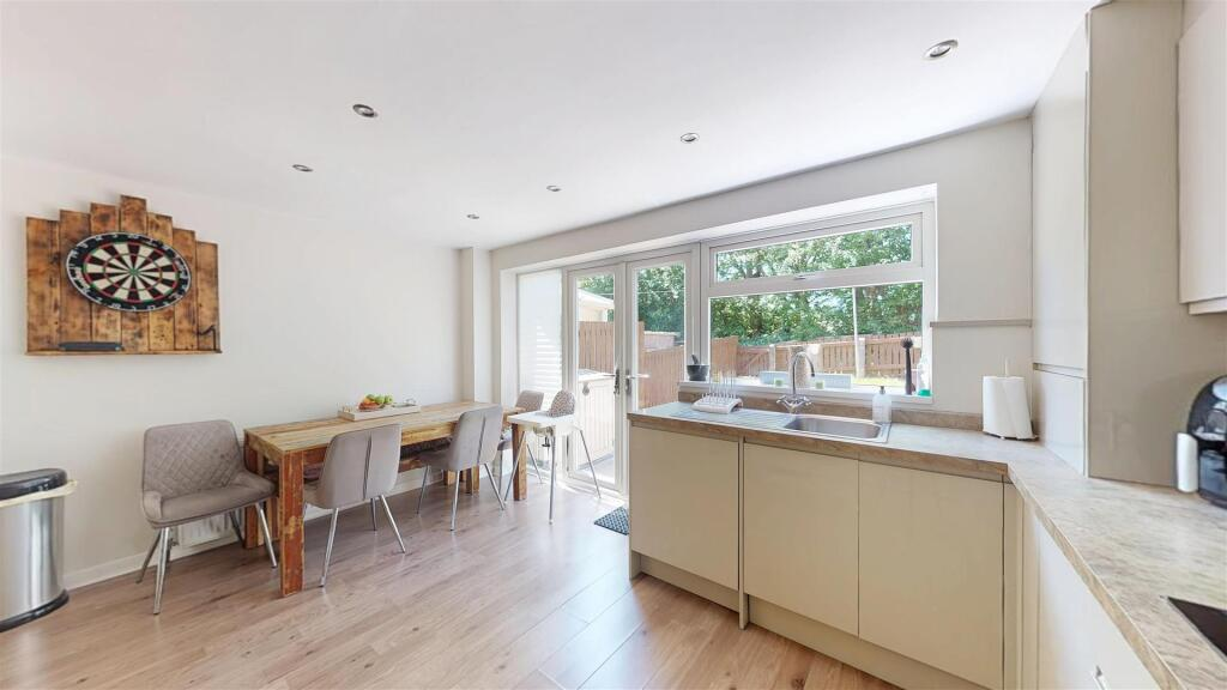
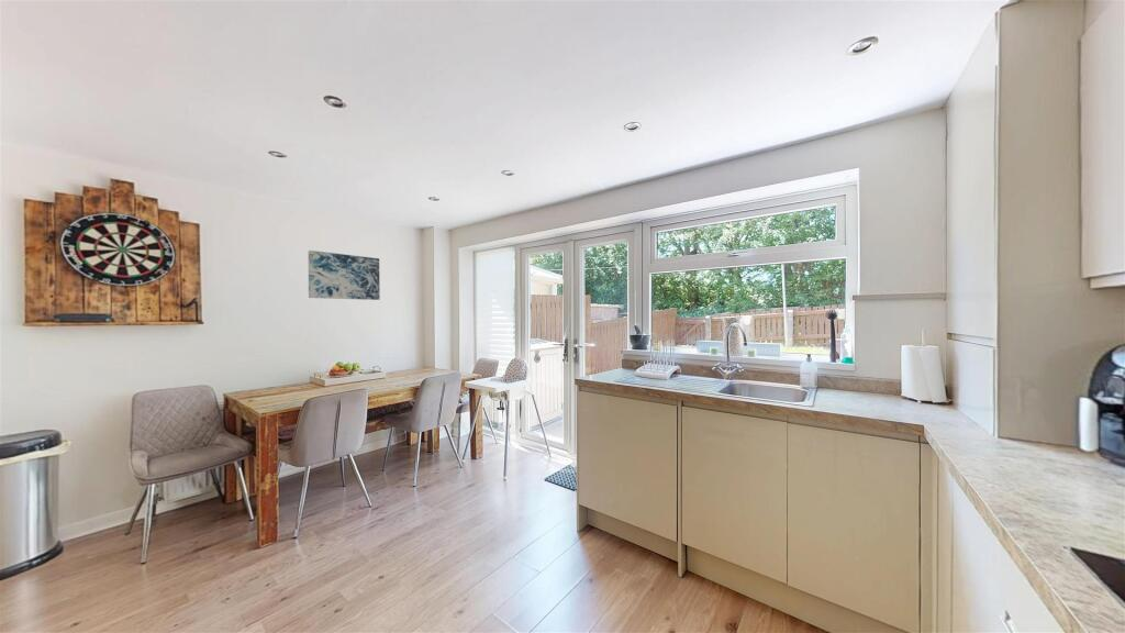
+ wall art [308,249,381,301]
